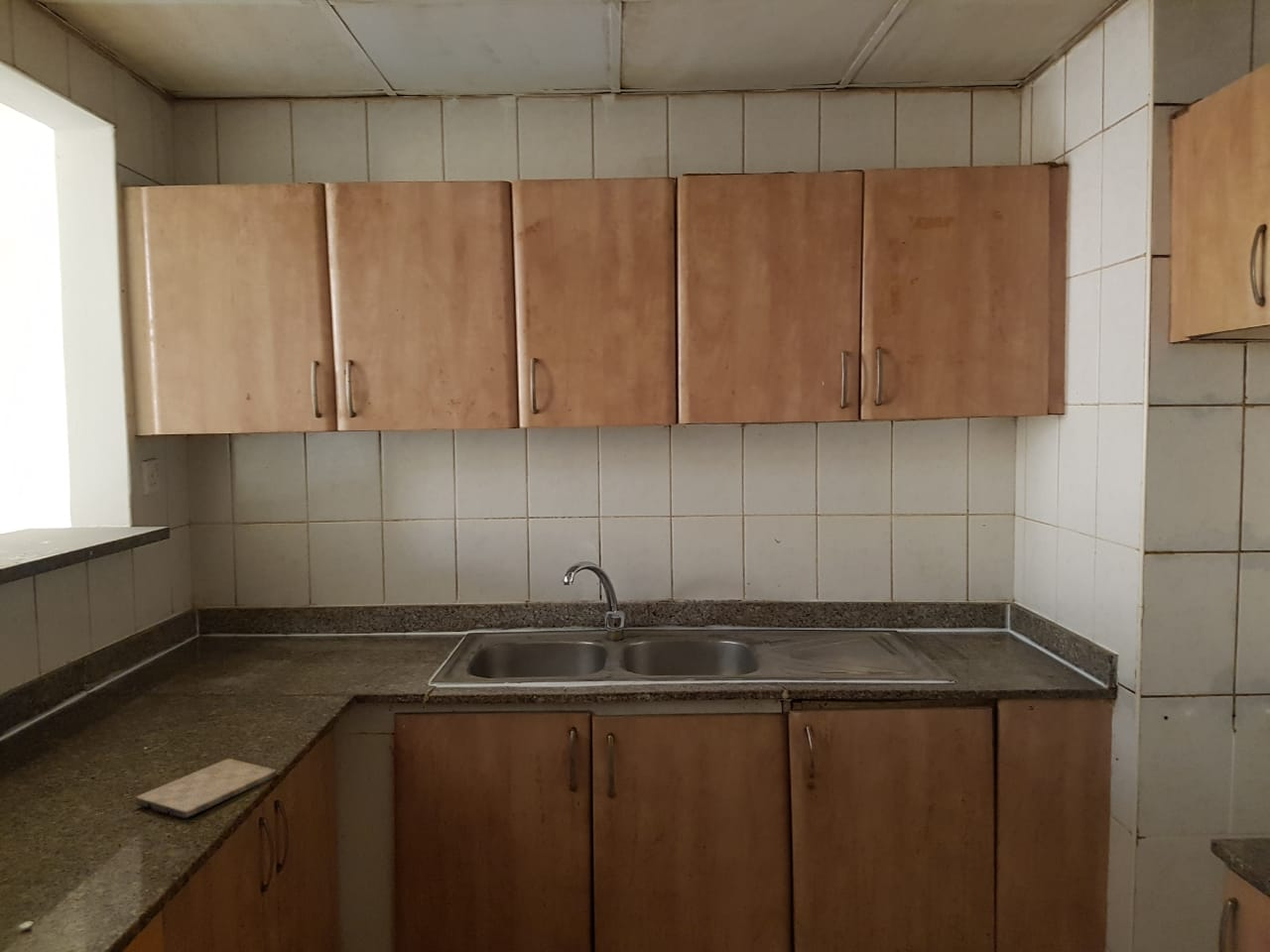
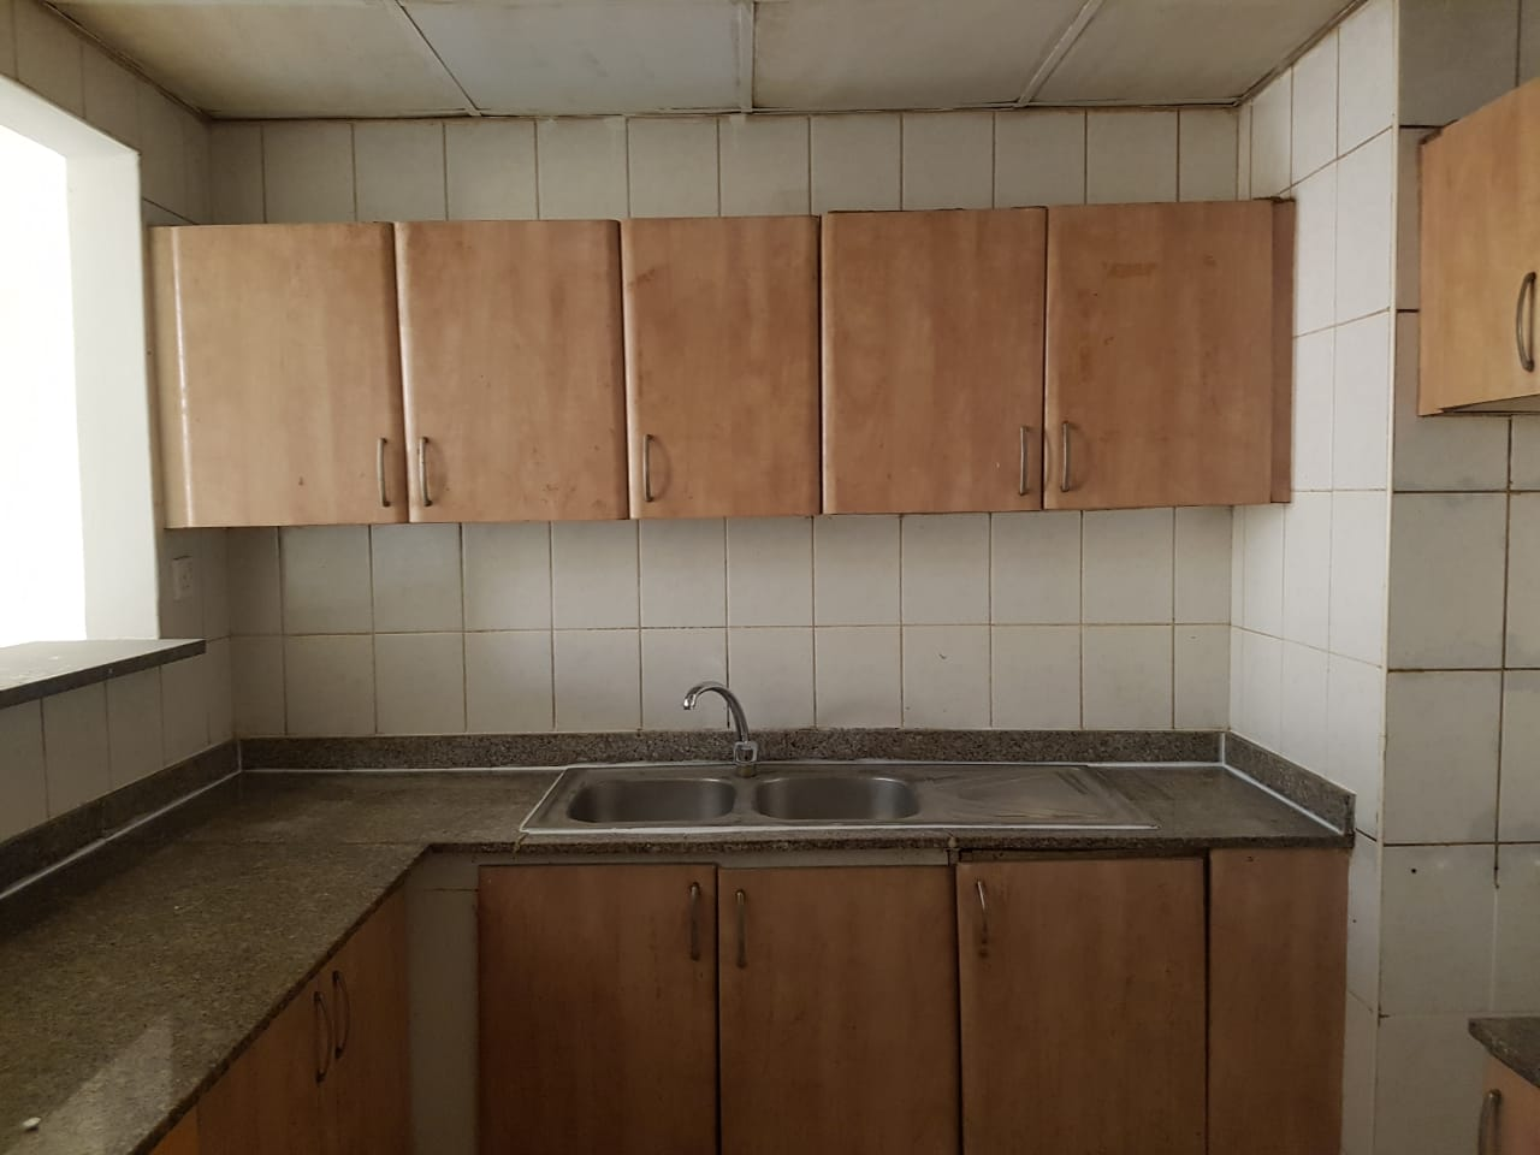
- cutting board [135,758,278,819]
